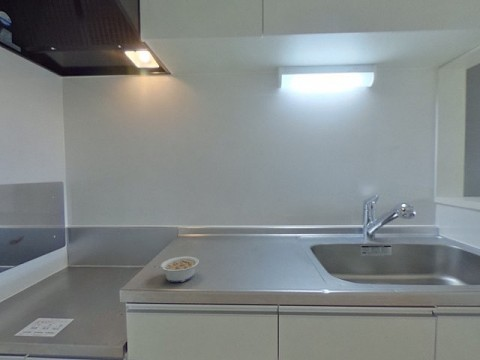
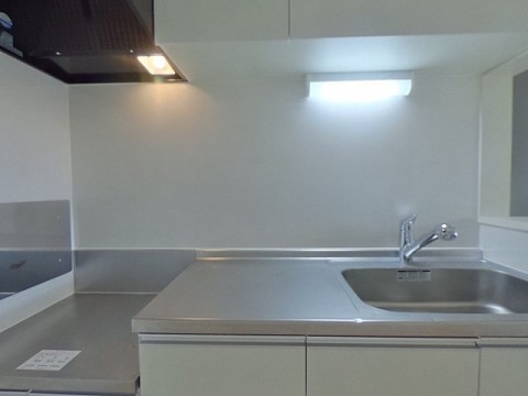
- legume [152,255,200,283]
